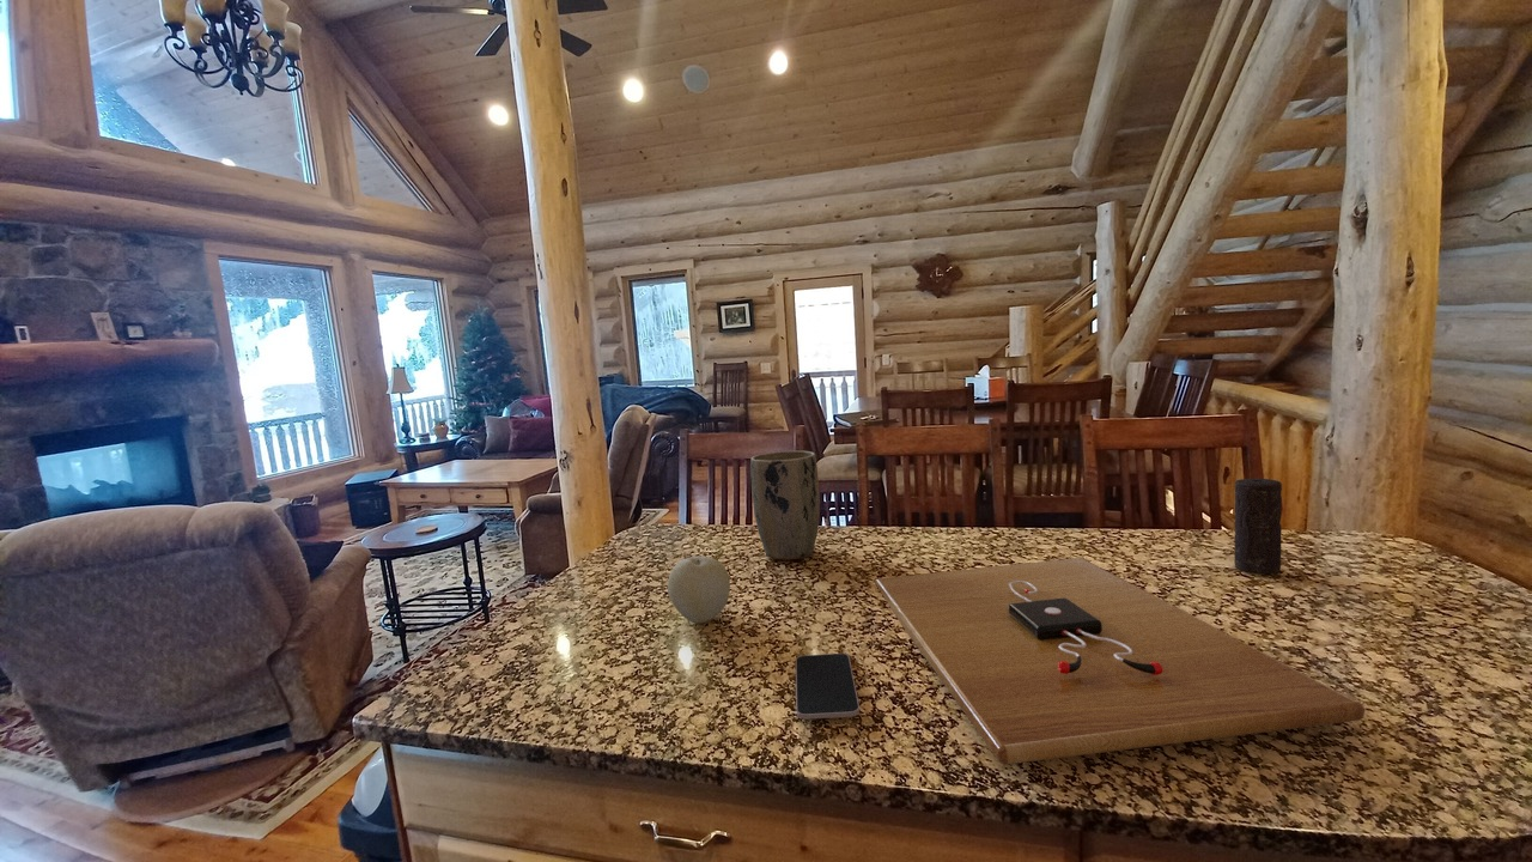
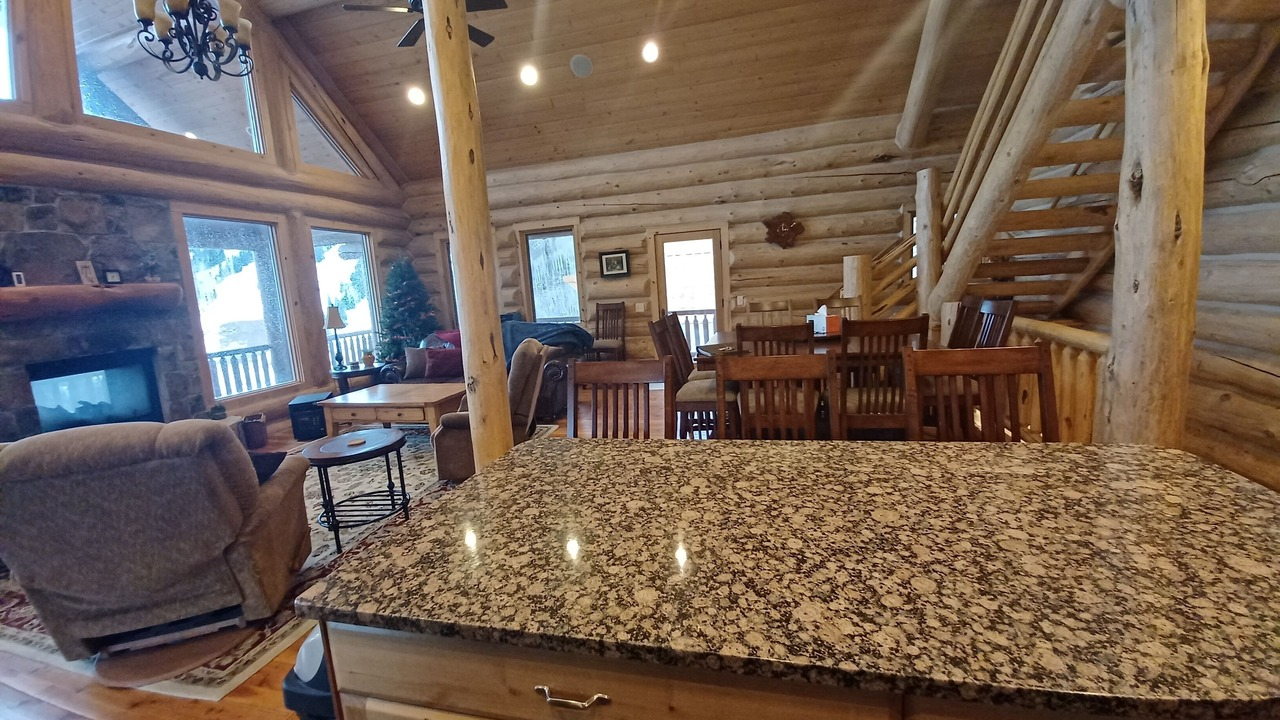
- smartphone [795,652,861,721]
- fruit [667,556,731,625]
- candle [1233,478,1283,575]
- cutting board [874,557,1366,766]
- plant pot [749,450,821,561]
